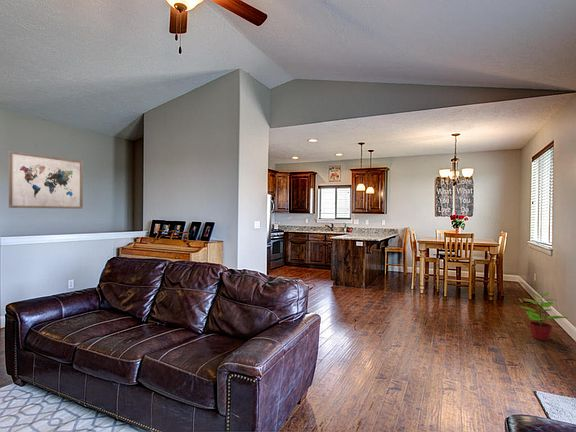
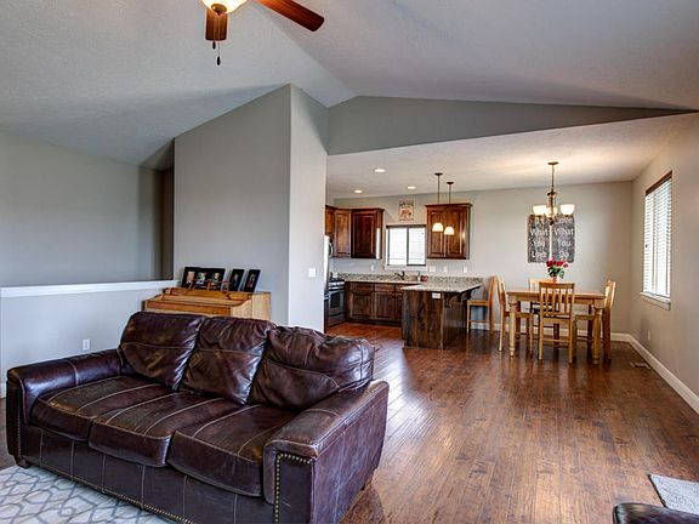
- wall art [8,150,84,210]
- potted plant [518,291,568,341]
